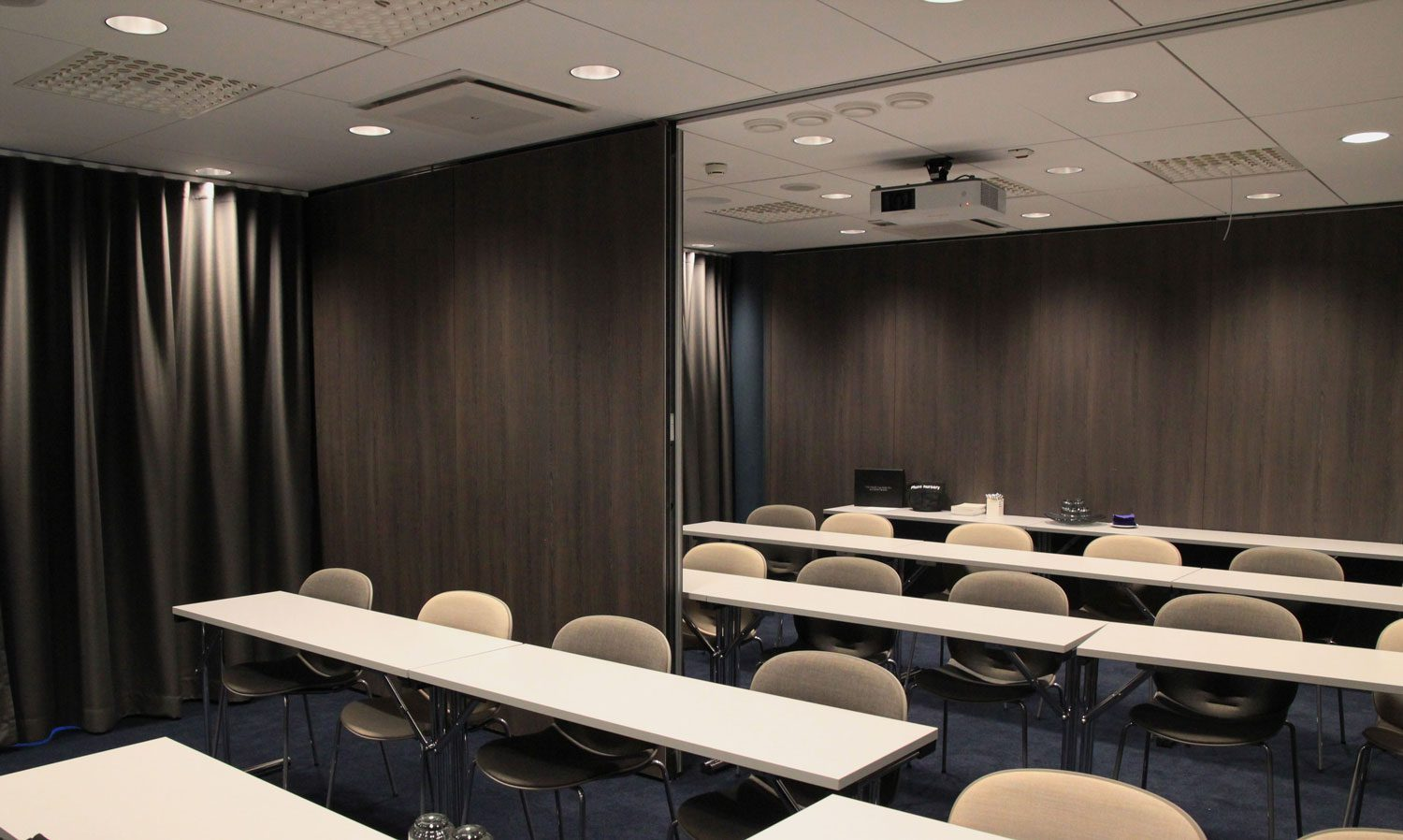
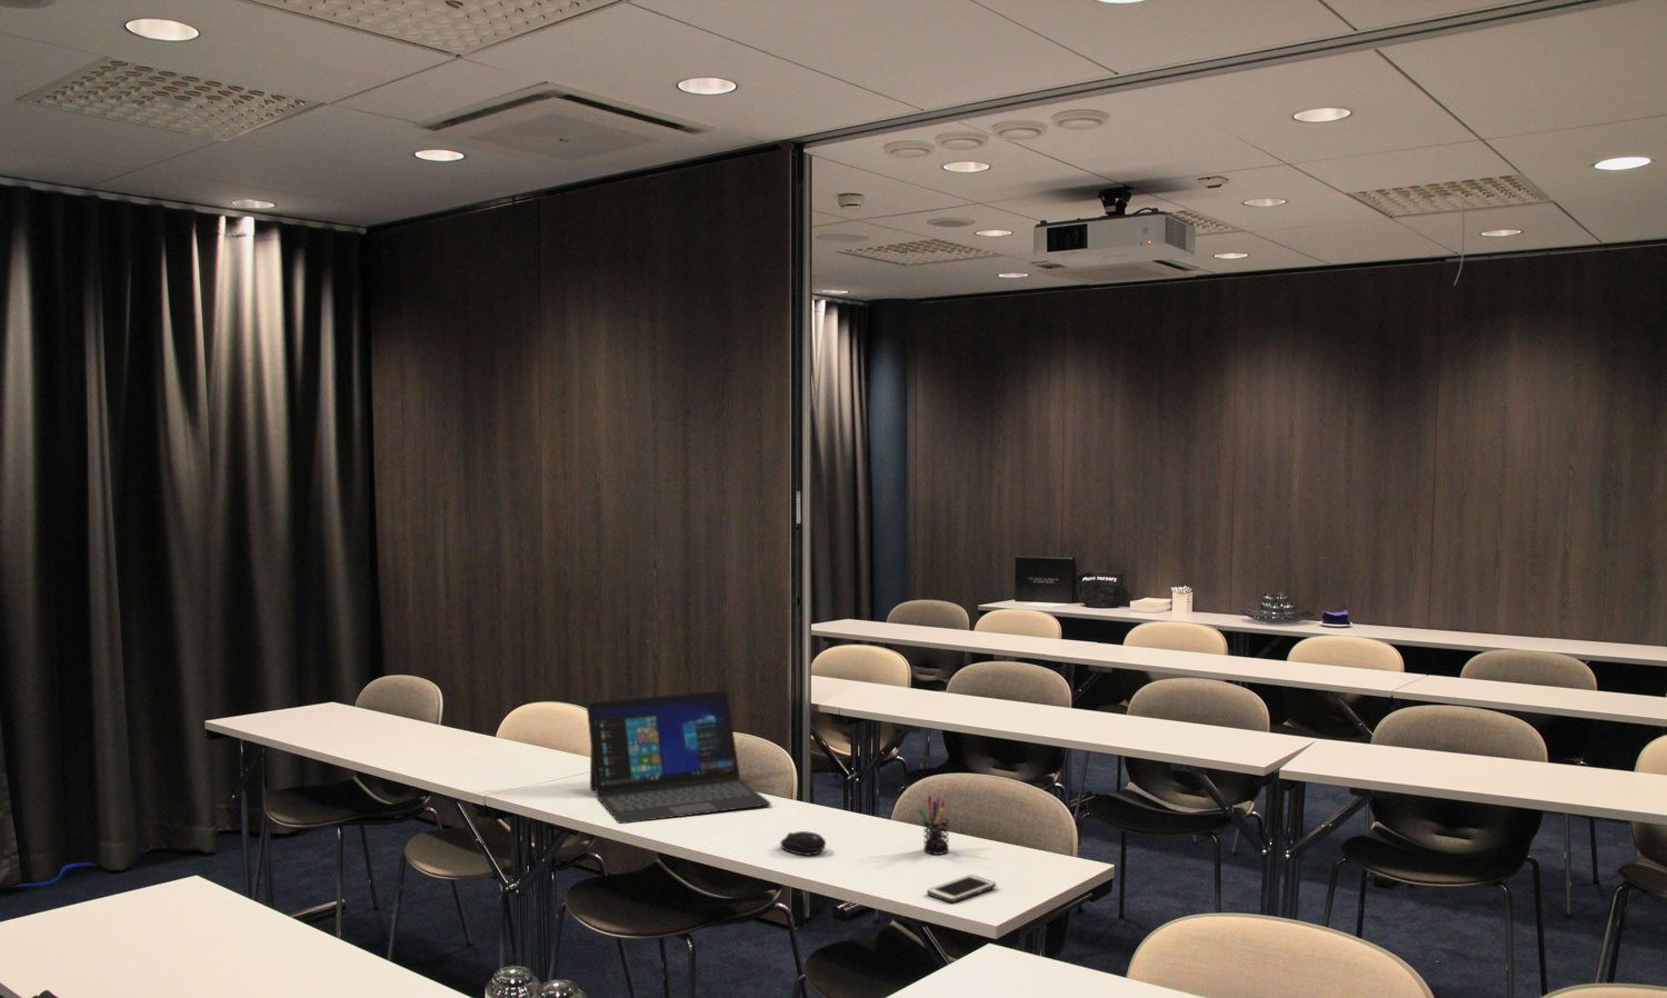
+ cell phone [926,873,997,903]
+ computer mouse [779,830,827,855]
+ laptop [586,689,772,825]
+ pen holder [917,795,951,855]
